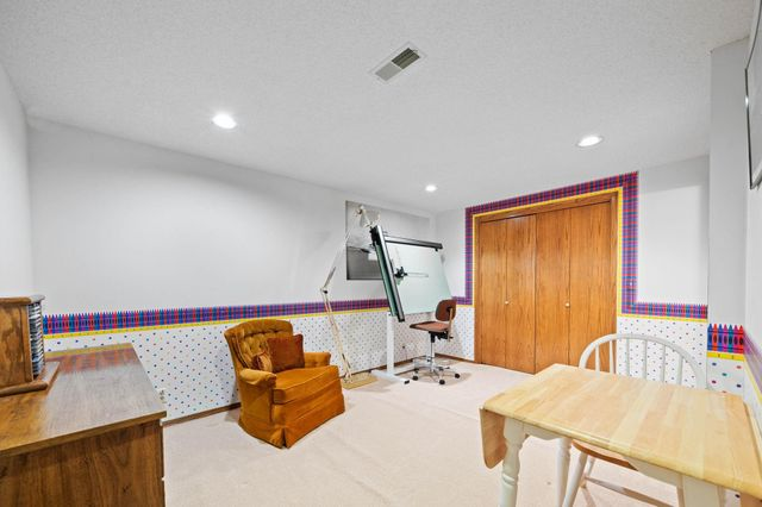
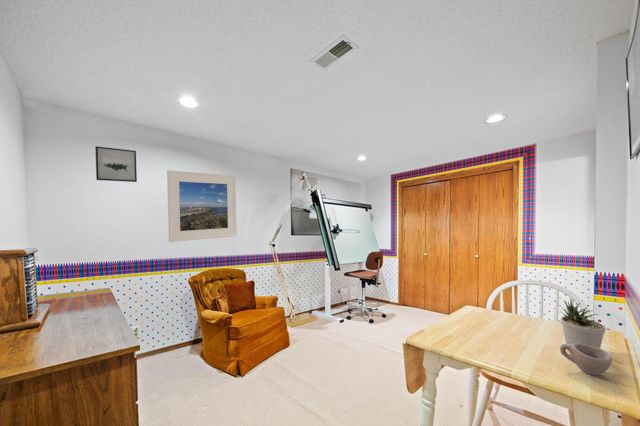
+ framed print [166,170,238,243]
+ potted plant [559,298,607,349]
+ cup [559,343,613,377]
+ wall art [94,145,138,183]
